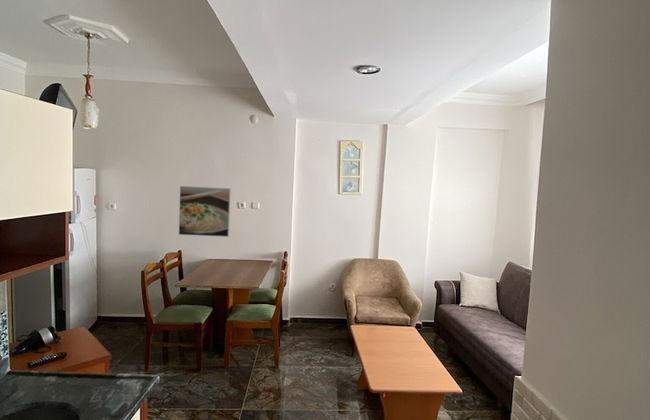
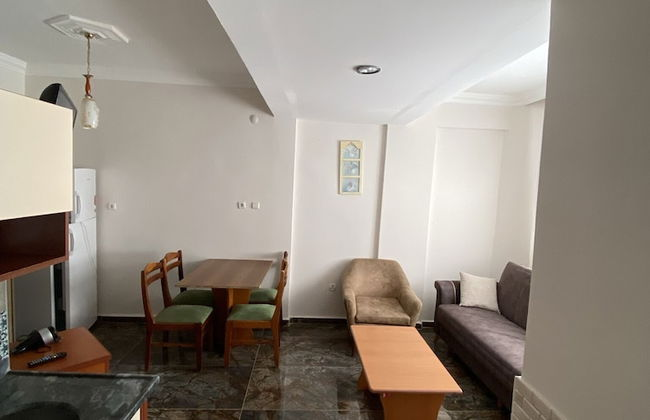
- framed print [178,185,231,238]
